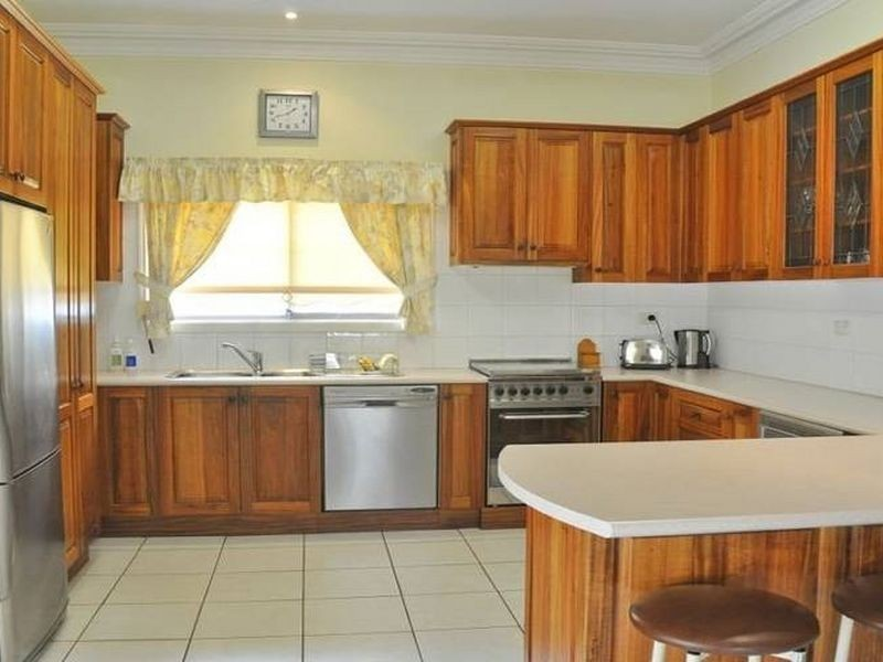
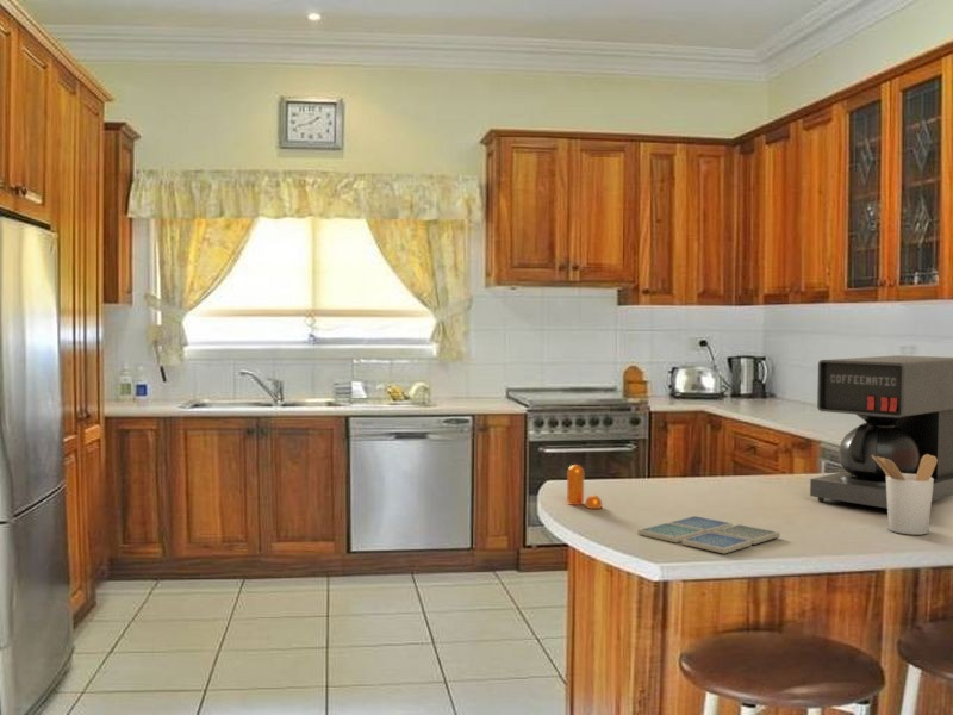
+ coffee maker [809,354,953,509]
+ utensil holder [872,454,938,536]
+ drink coaster [636,515,781,554]
+ pepper shaker [566,464,603,510]
